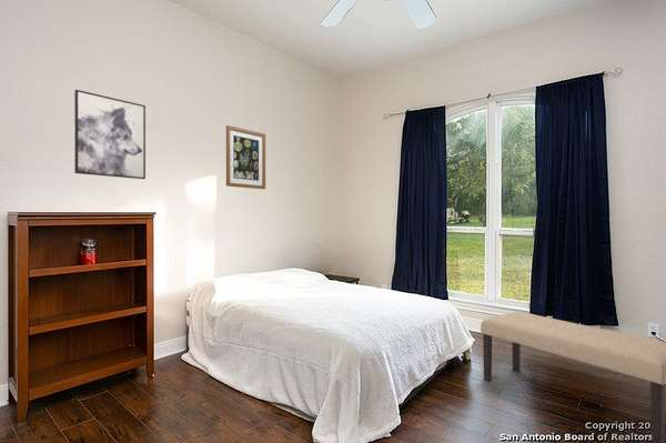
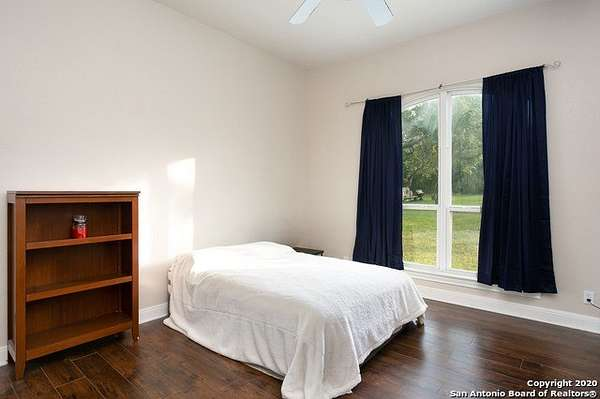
- bench [480,311,666,443]
- wall art [73,89,147,180]
- wall art [225,124,266,190]
